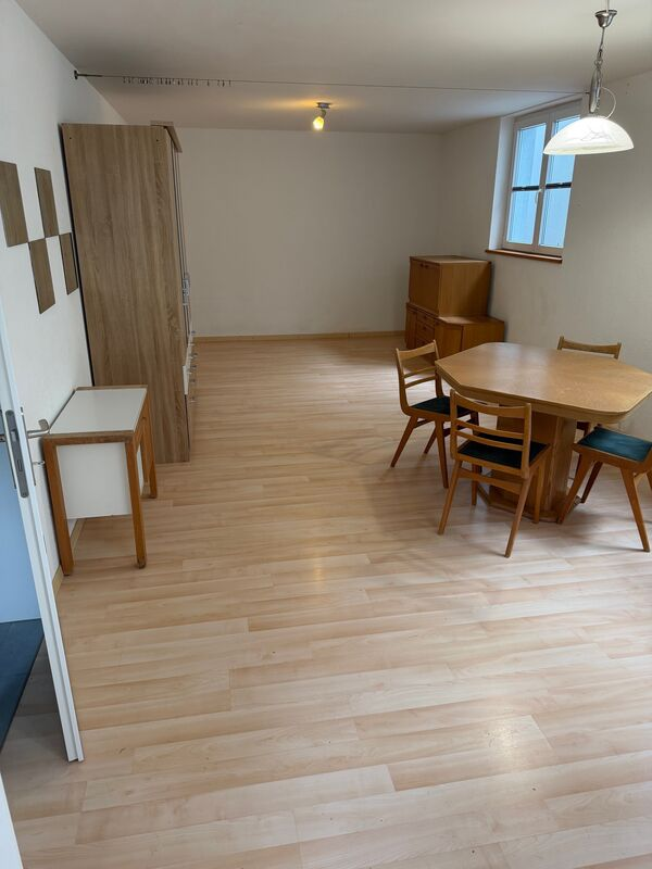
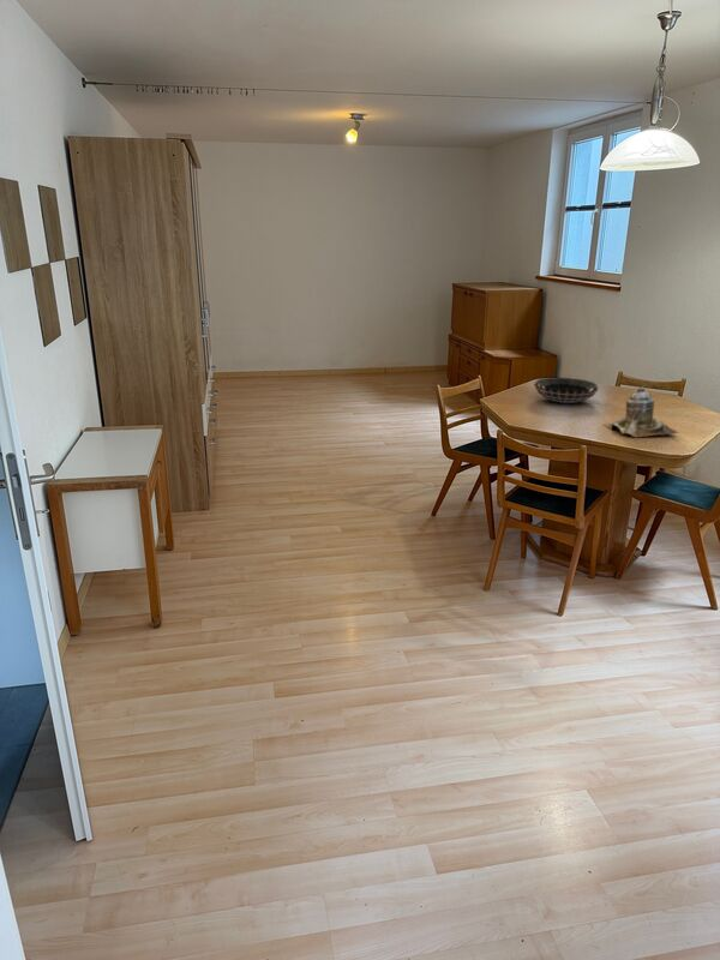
+ teapot [604,385,679,438]
+ decorative bowl [533,377,599,404]
